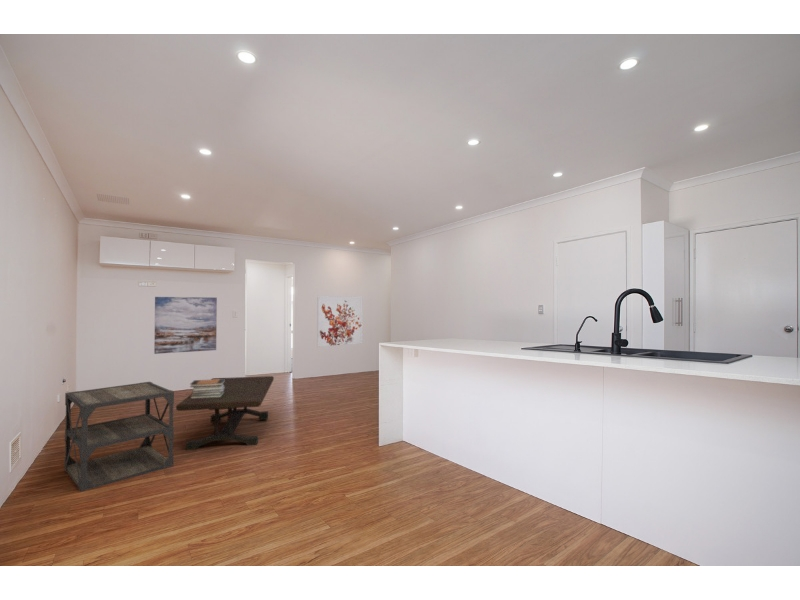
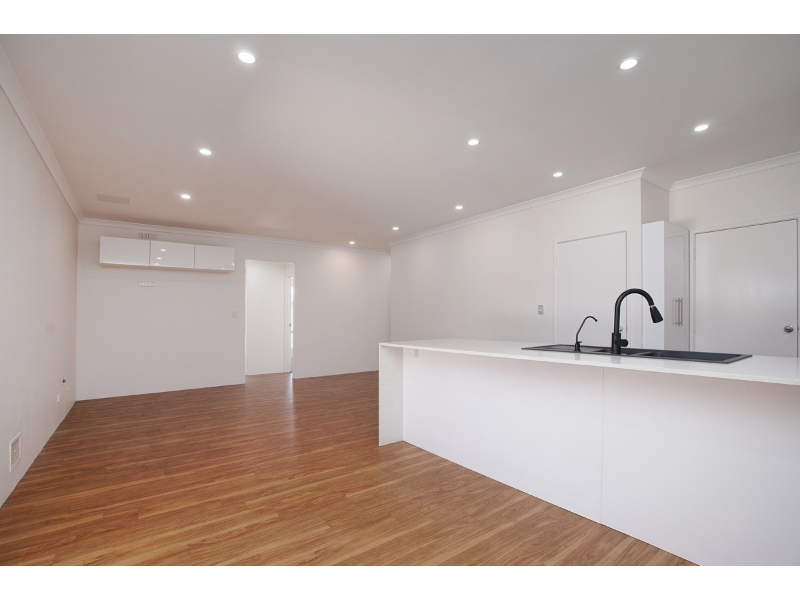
- book stack [189,379,225,398]
- side table [63,381,175,492]
- coffee table [175,375,275,451]
- wall art [153,296,218,355]
- wall art [316,295,364,347]
